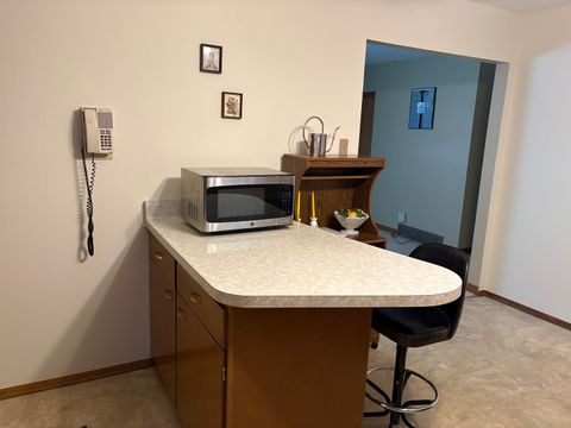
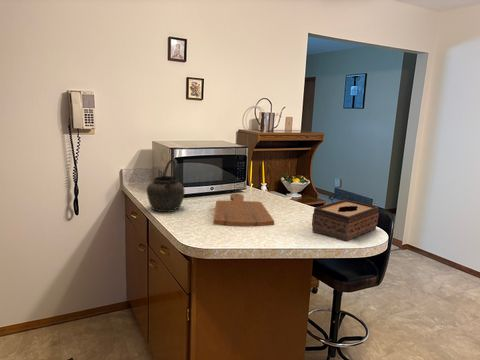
+ kettle [146,158,185,213]
+ cutting board [213,193,275,227]
+ tissue box [311,198,380,243]
